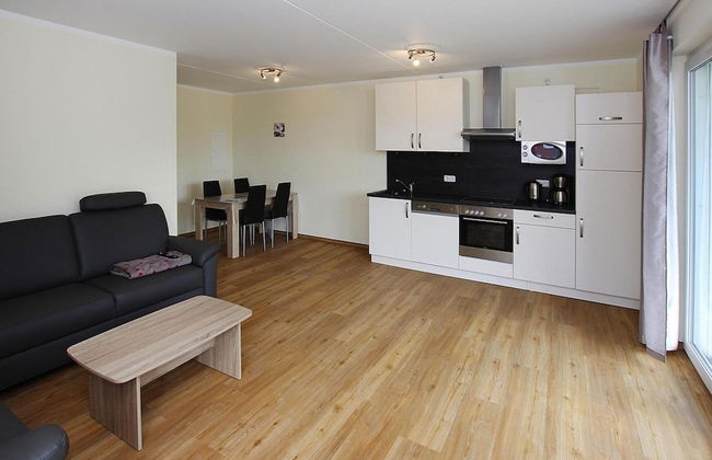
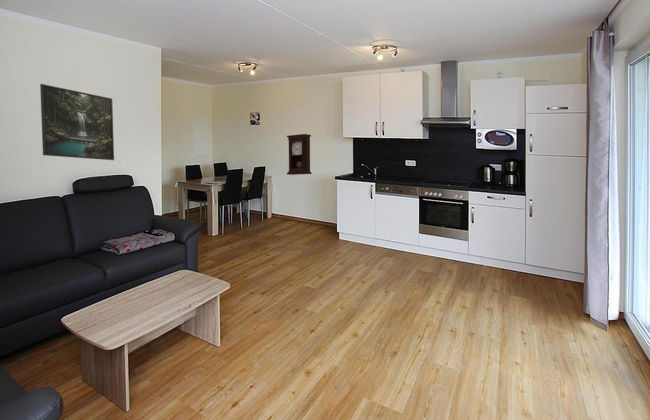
+ pendulum clock [286,133,313,176]
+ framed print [39,83,115,161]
